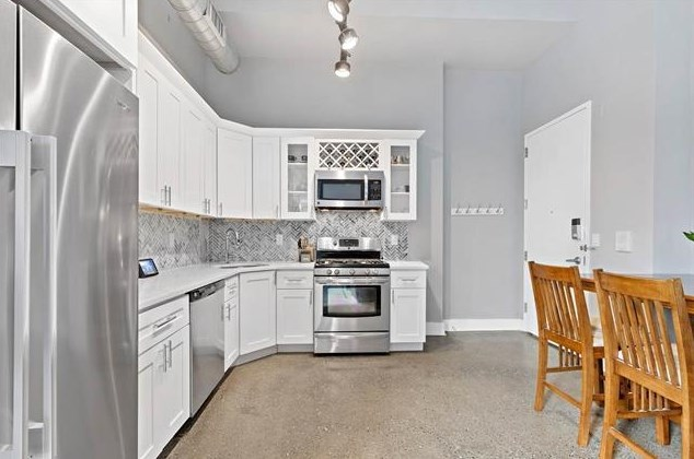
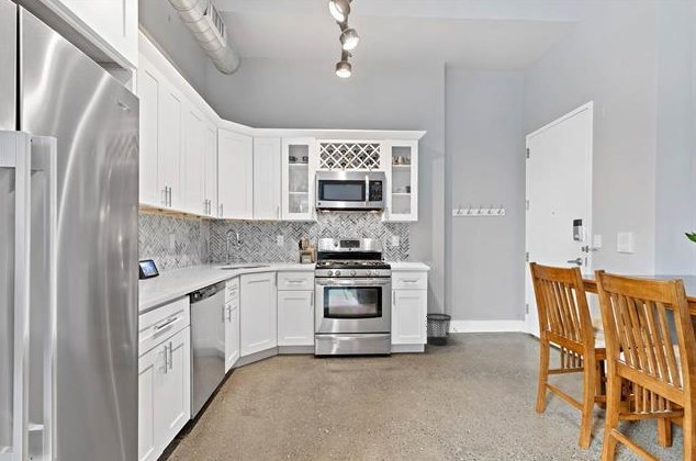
+ wastebasket [426,312,452,346]
